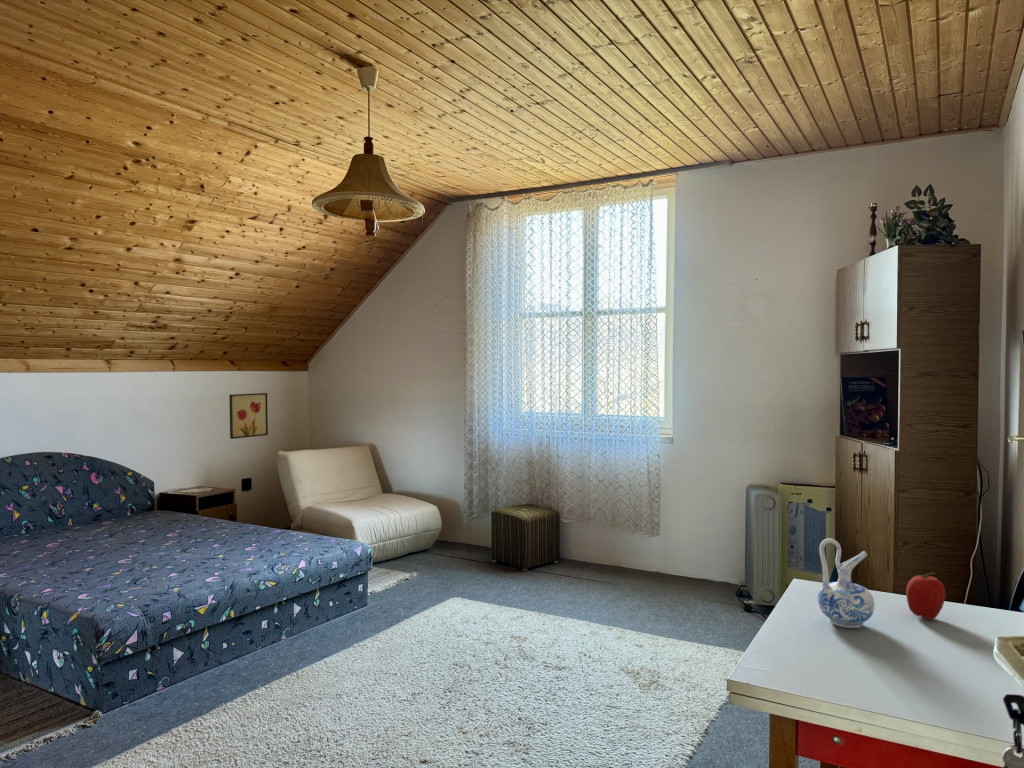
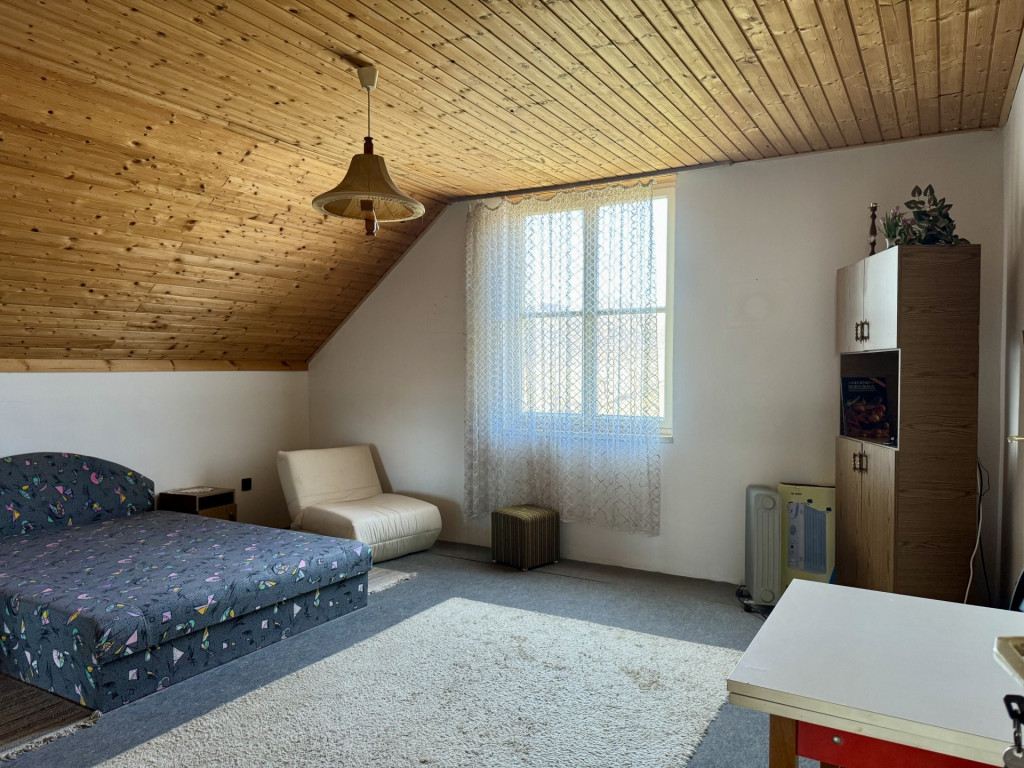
- ceramic pitcher [817,537,875,629]
- wall art [228,392,269,440]
- fruit [905,571,946,621]
